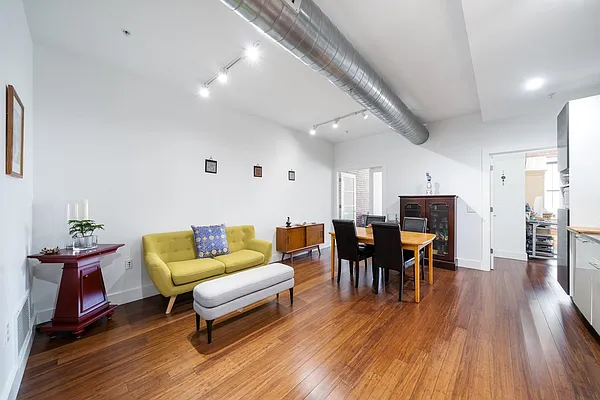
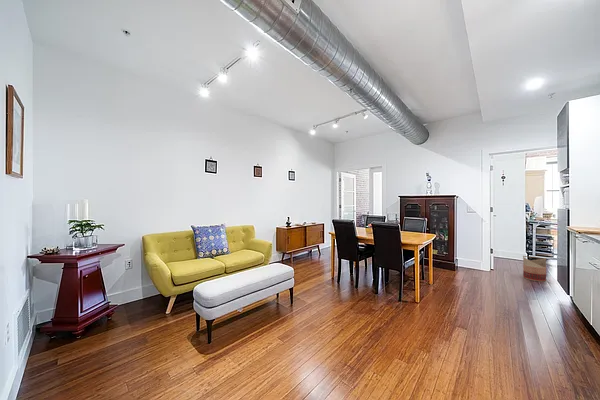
+ basket [522,255,547,282]
